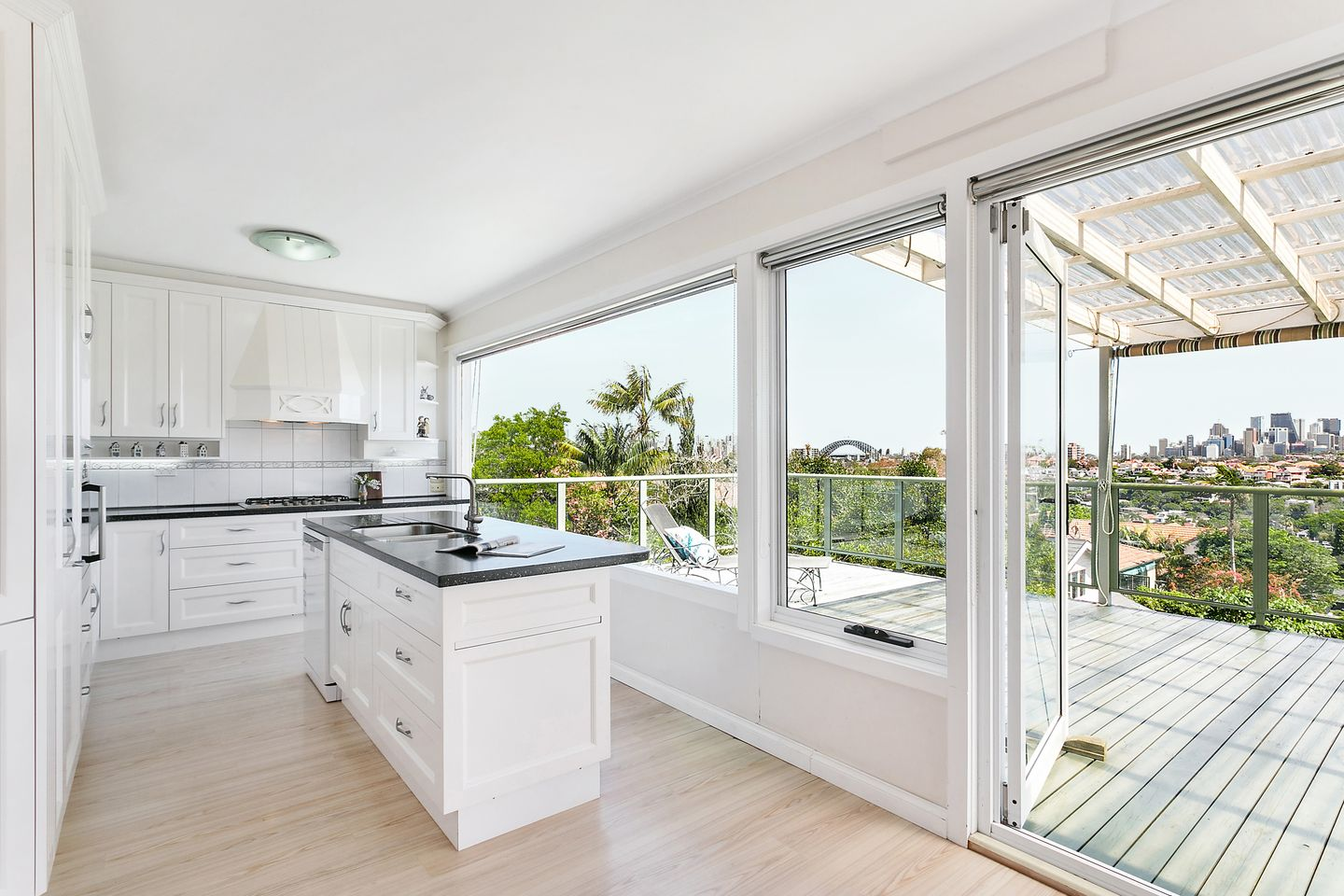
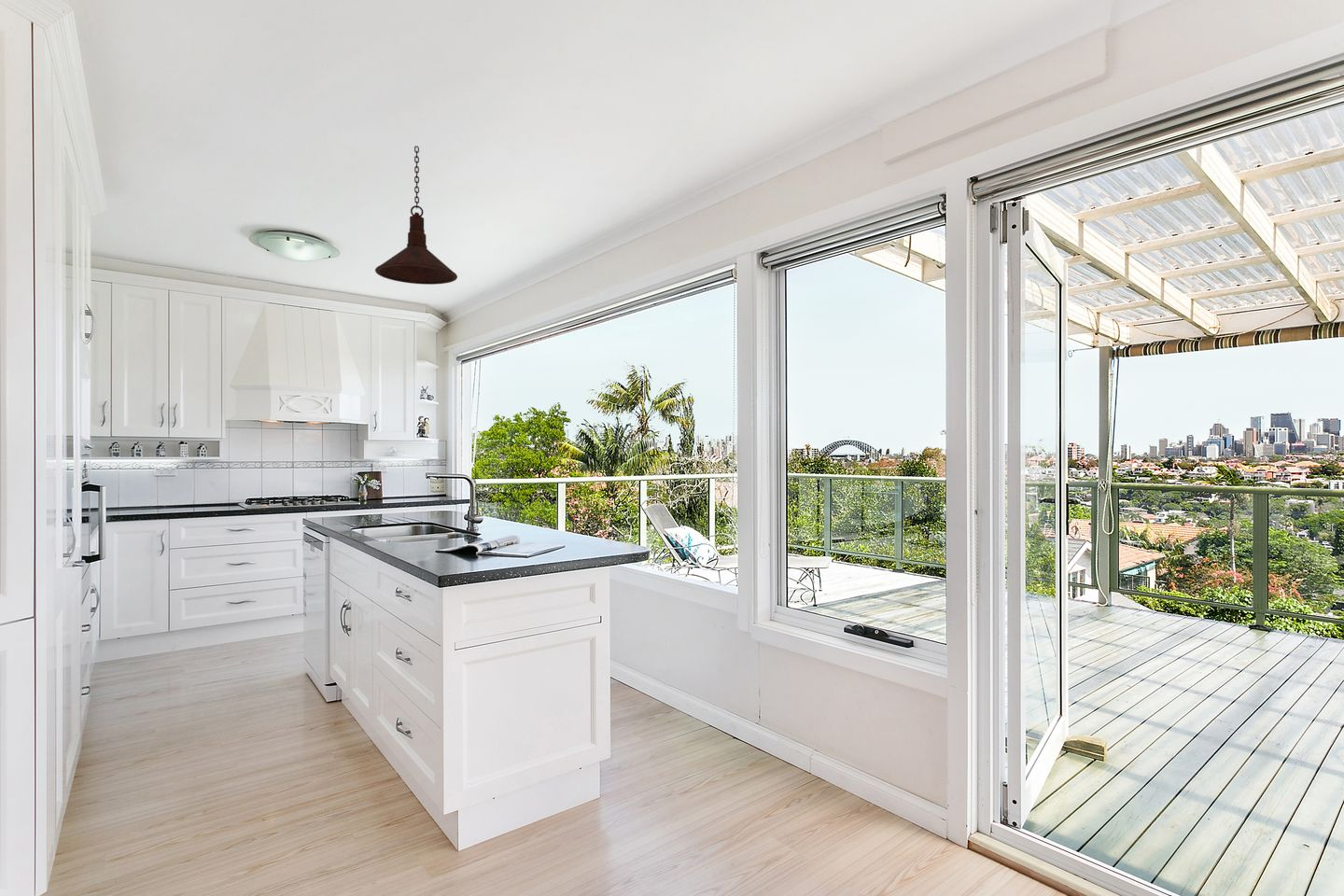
+ pendant light [374,145,458,286]
